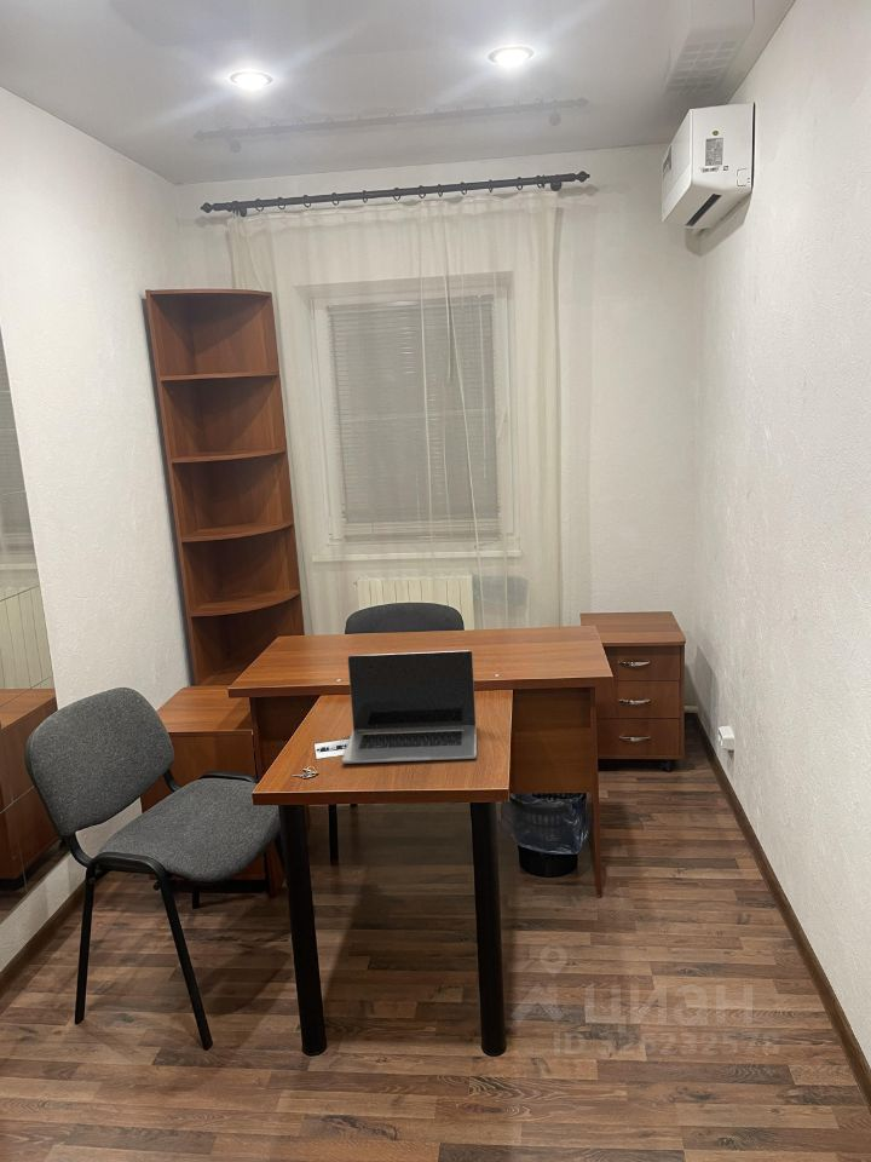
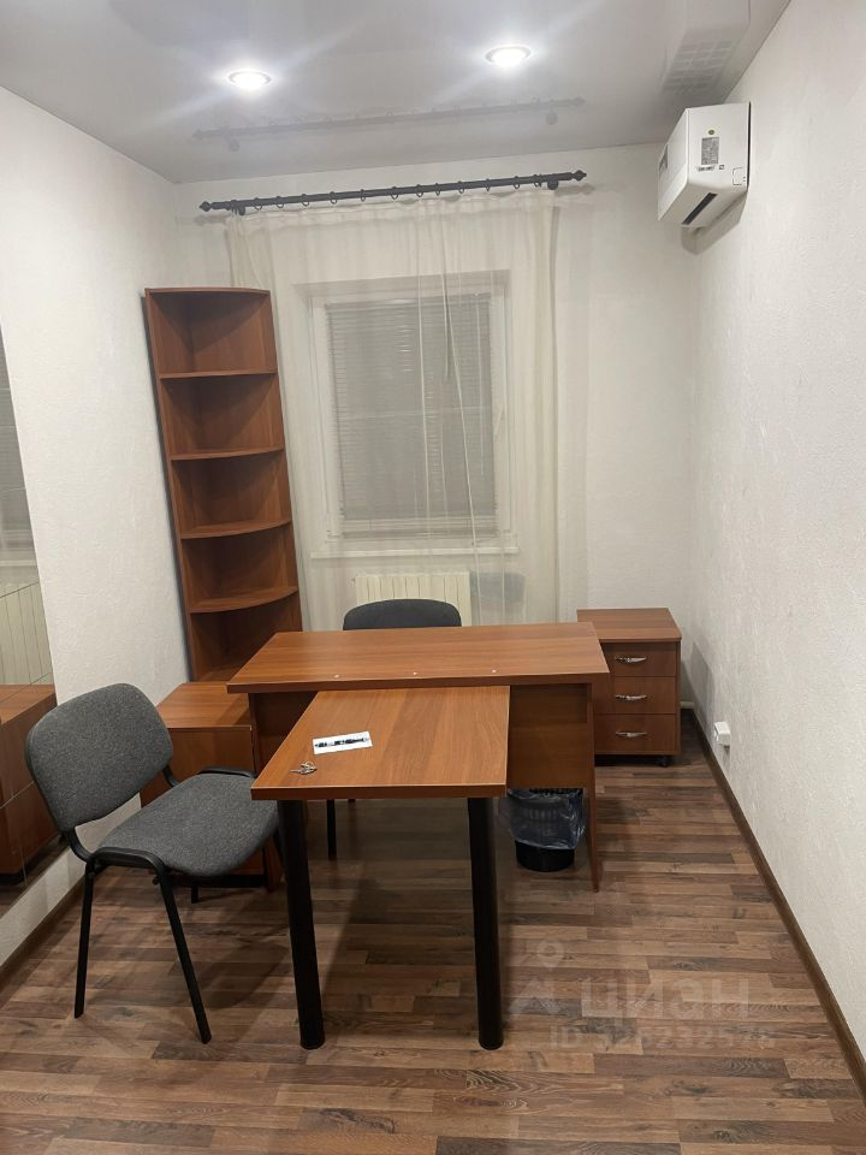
- laptop [341,649,478,765]
